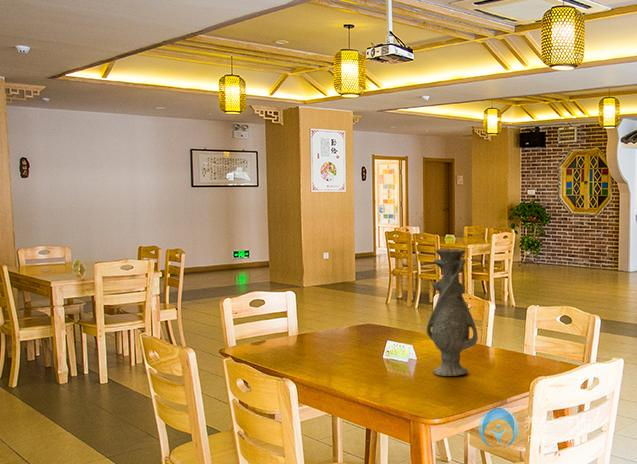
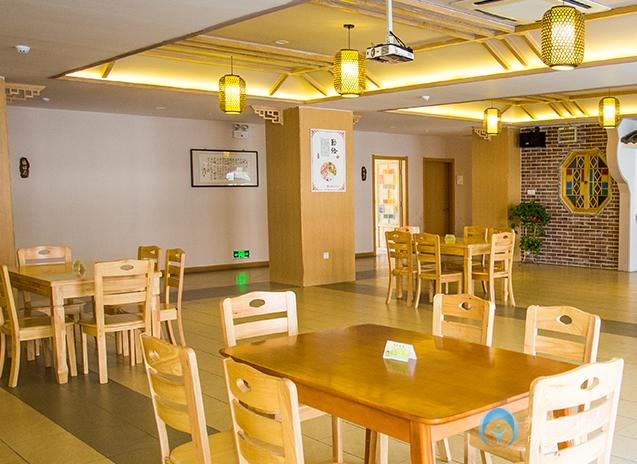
- vase [426,248,479,377]
